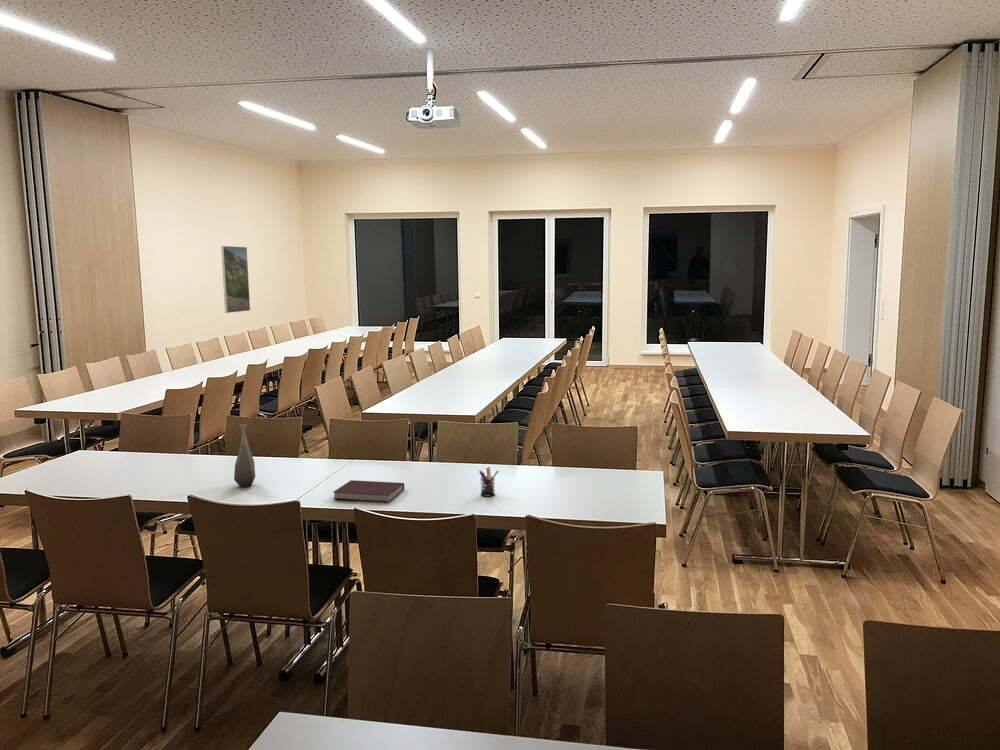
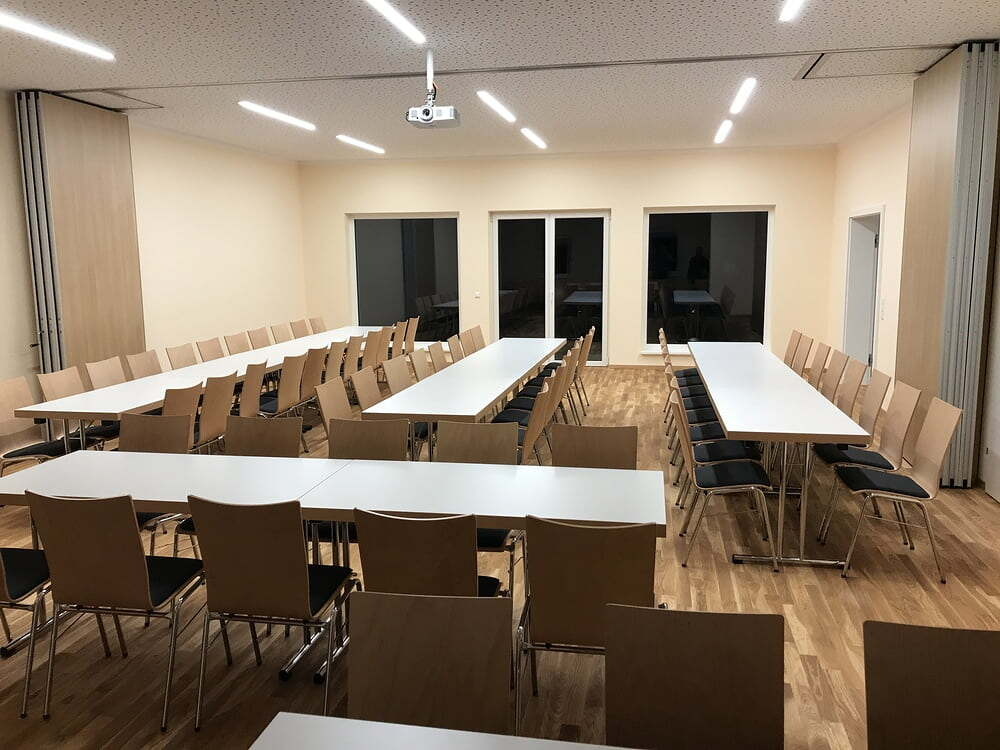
- pen holder [478,466,499,498]
- notebook [333,479,405,503]
- bottle [233,423,256,488]
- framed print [220,245,251,314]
